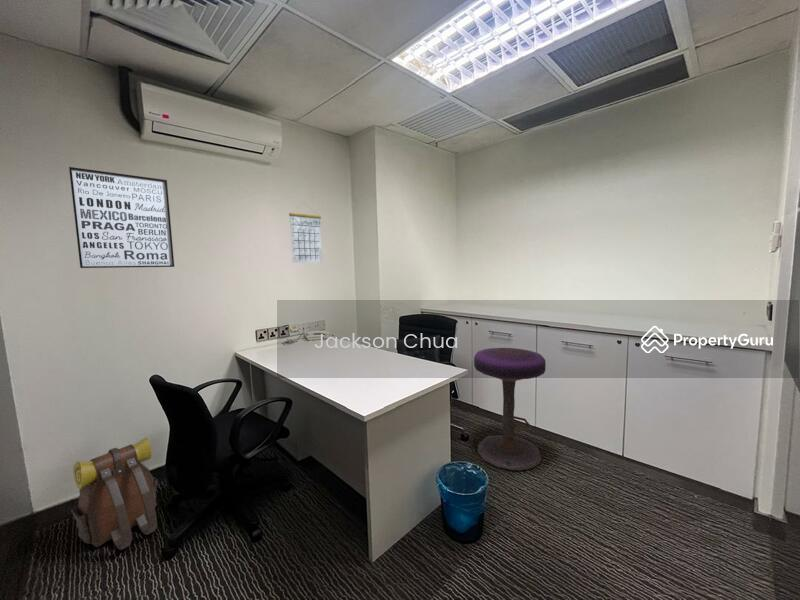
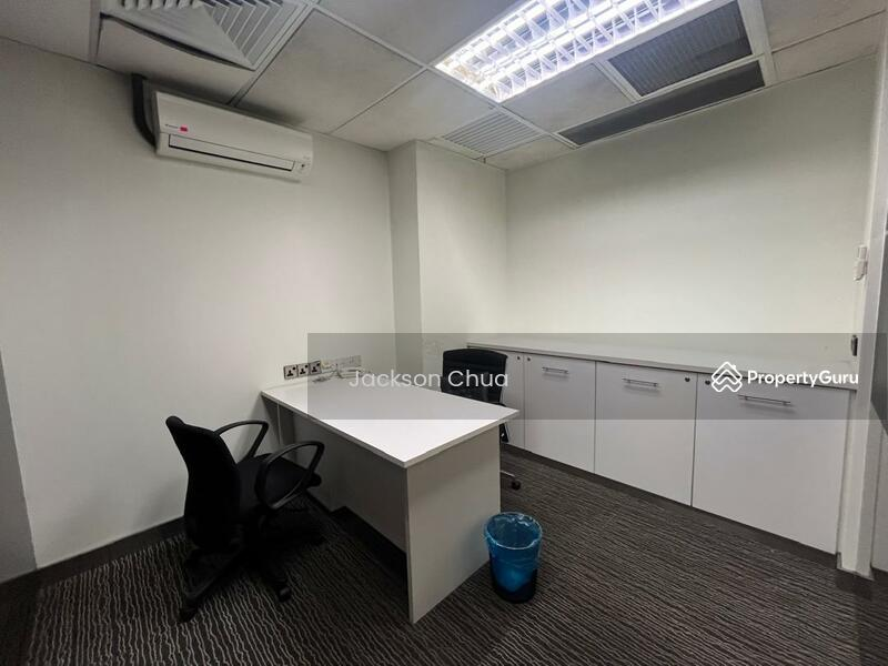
- calendar [288,202,323,264]
- backpack [70,436,159,551]
- stool [473,347,547,471]
- wall art [68,166,175,269]
